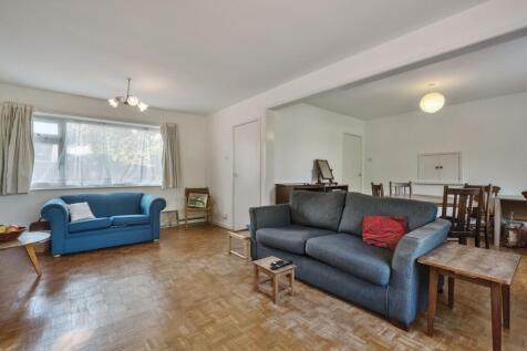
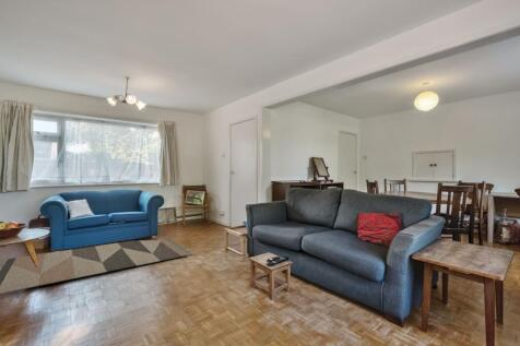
+ rug [0,238,196,295]
